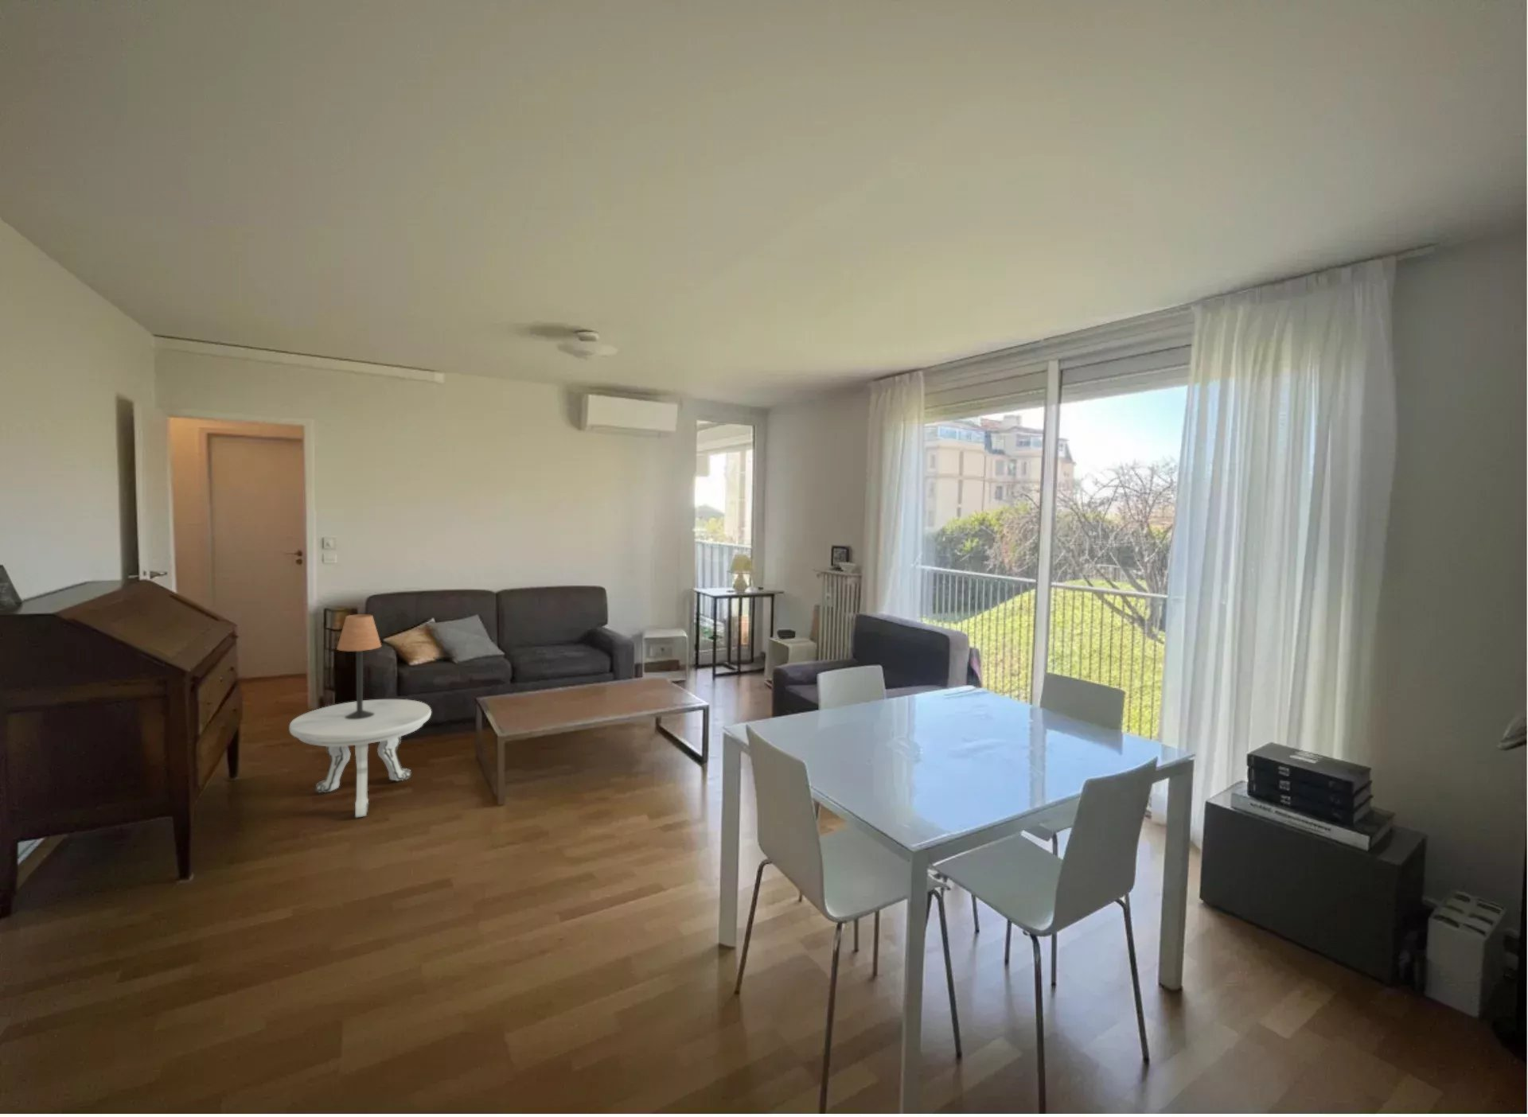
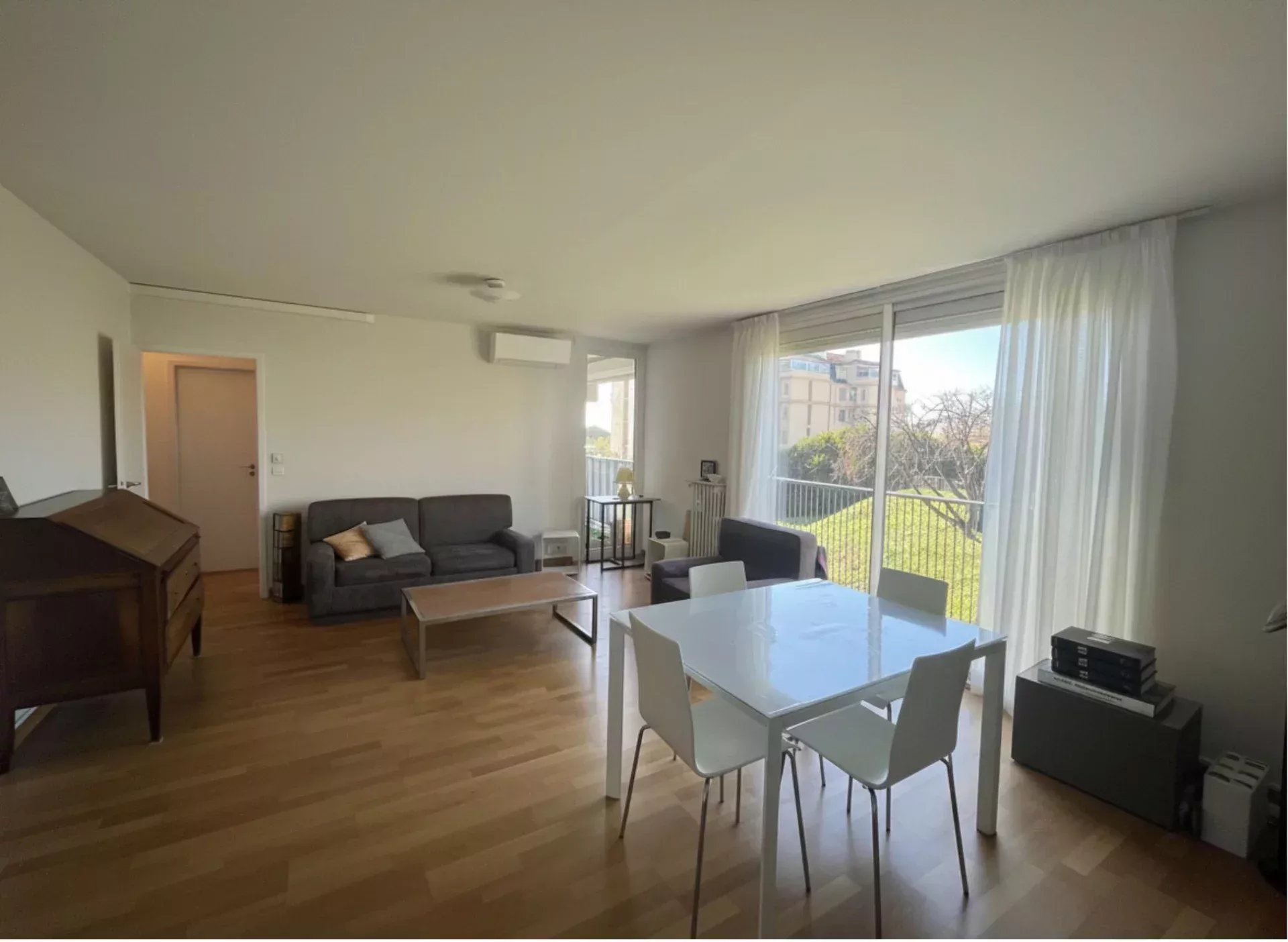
- side table [289,698,432,818]
- table lamp [336,613,382,720]
